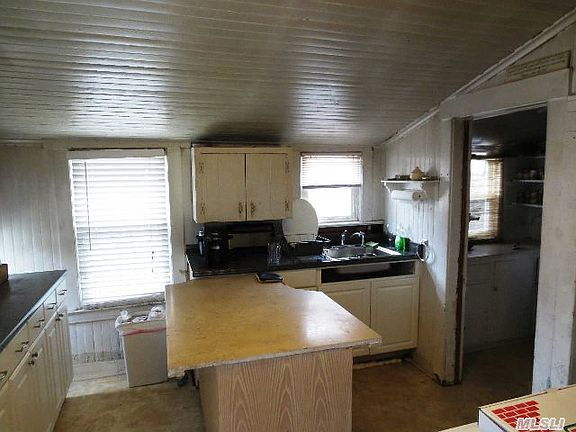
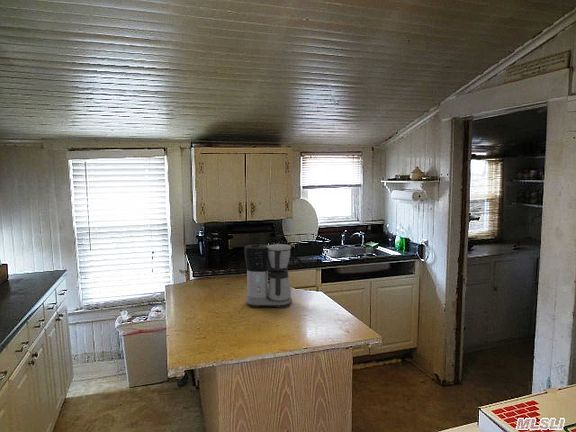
+ coffee maker [243,243,293,309]
